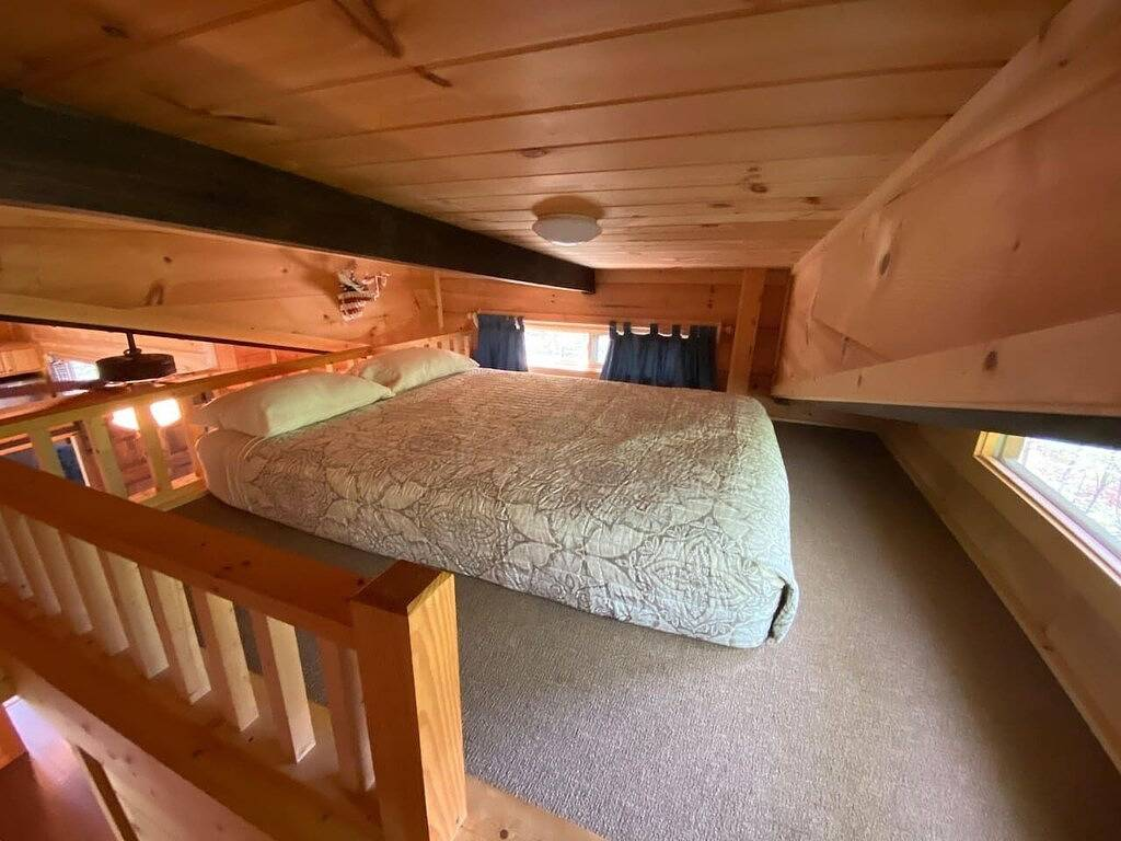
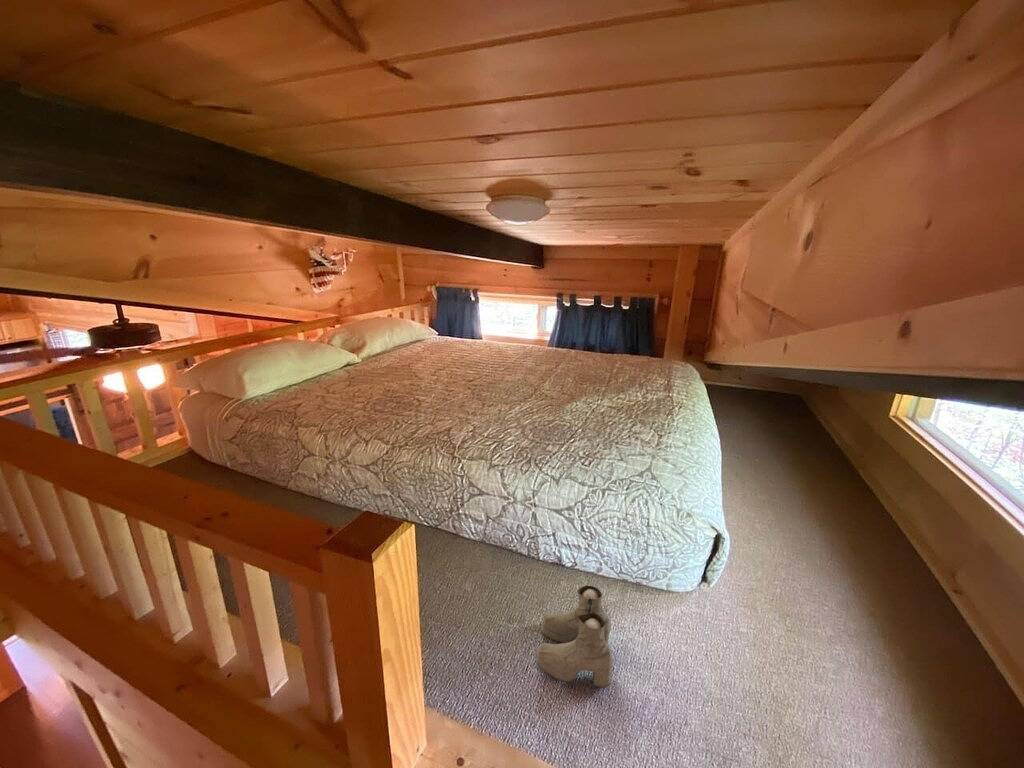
+ boots [535,585,614,689]
